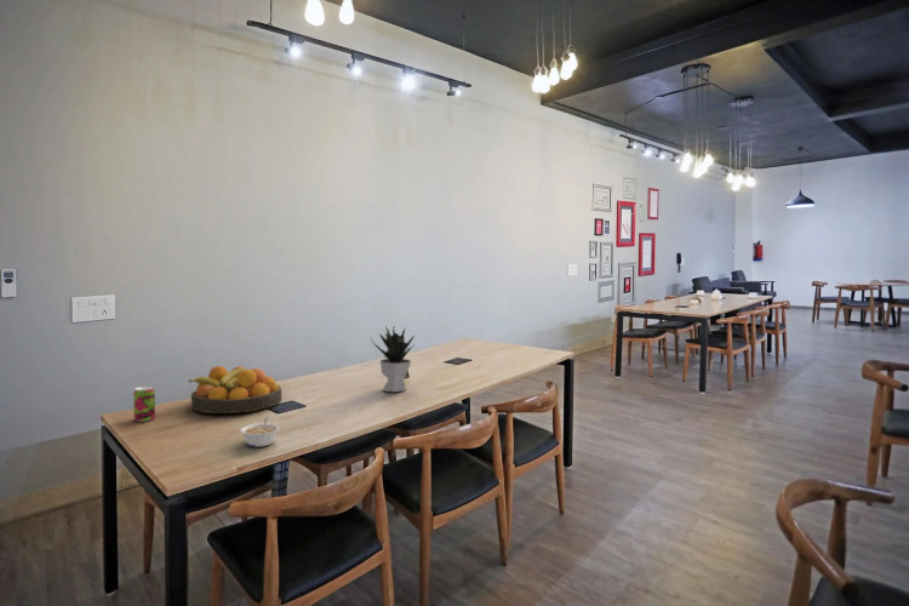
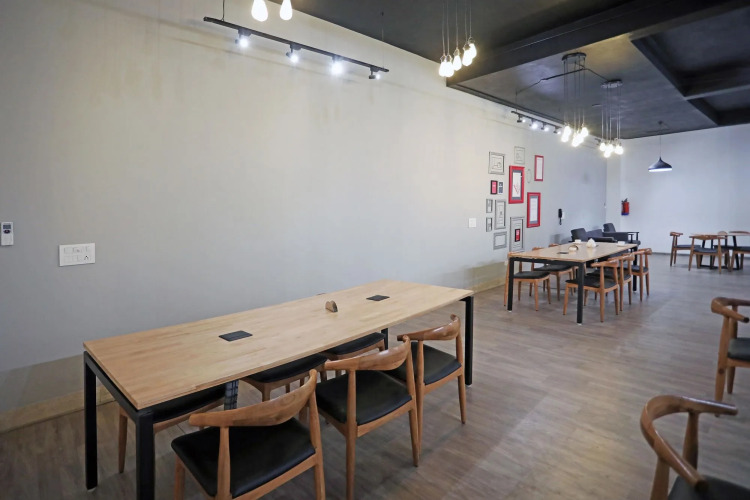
- potted plant [370,325,416,393]
- beverage can [132,385,156,423]
- legume [239,417,281,448]
- fruit bowl [188,365,282,415]
